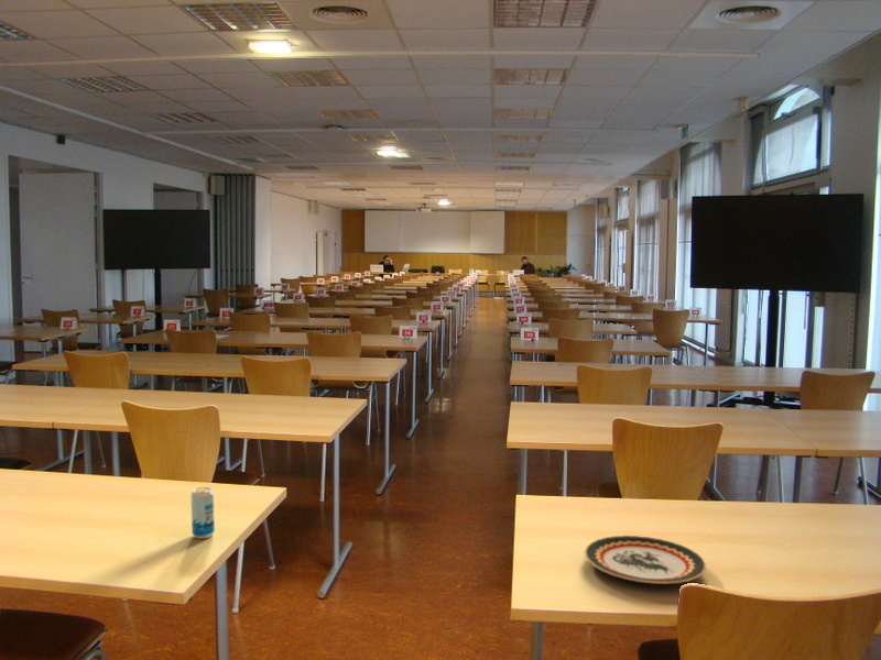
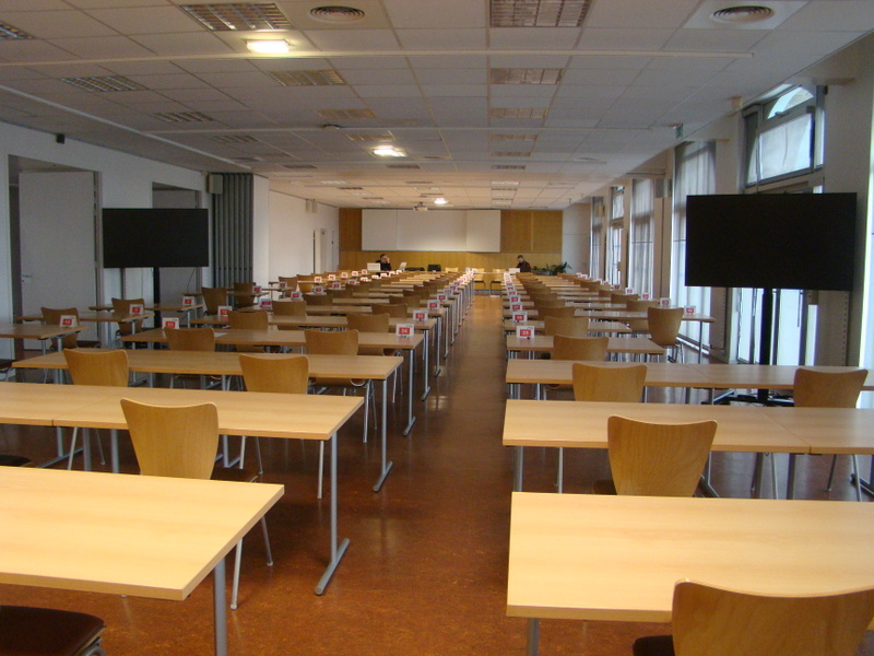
- beverage can [191,486,216,540]
- plate [583,535,707,585]
